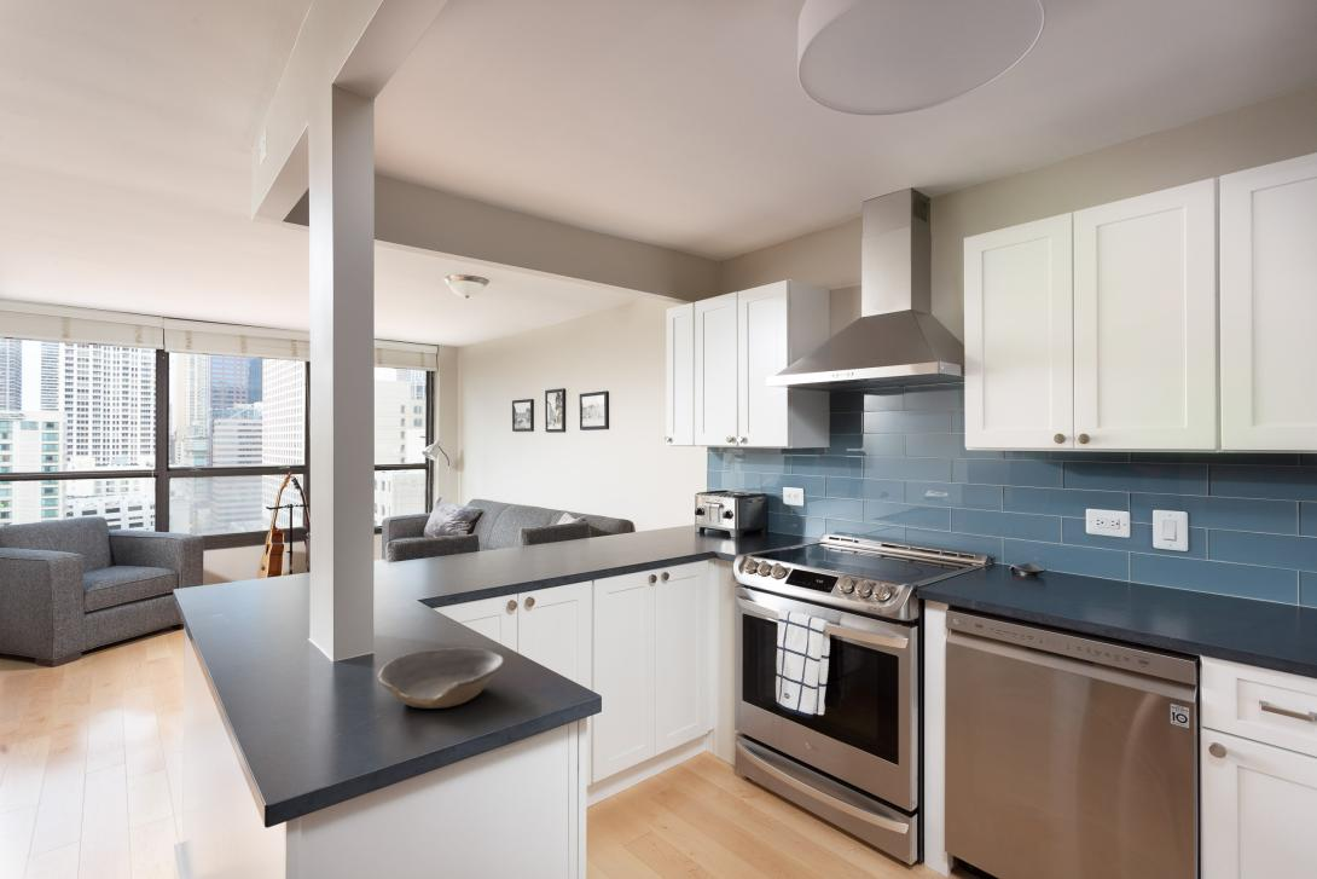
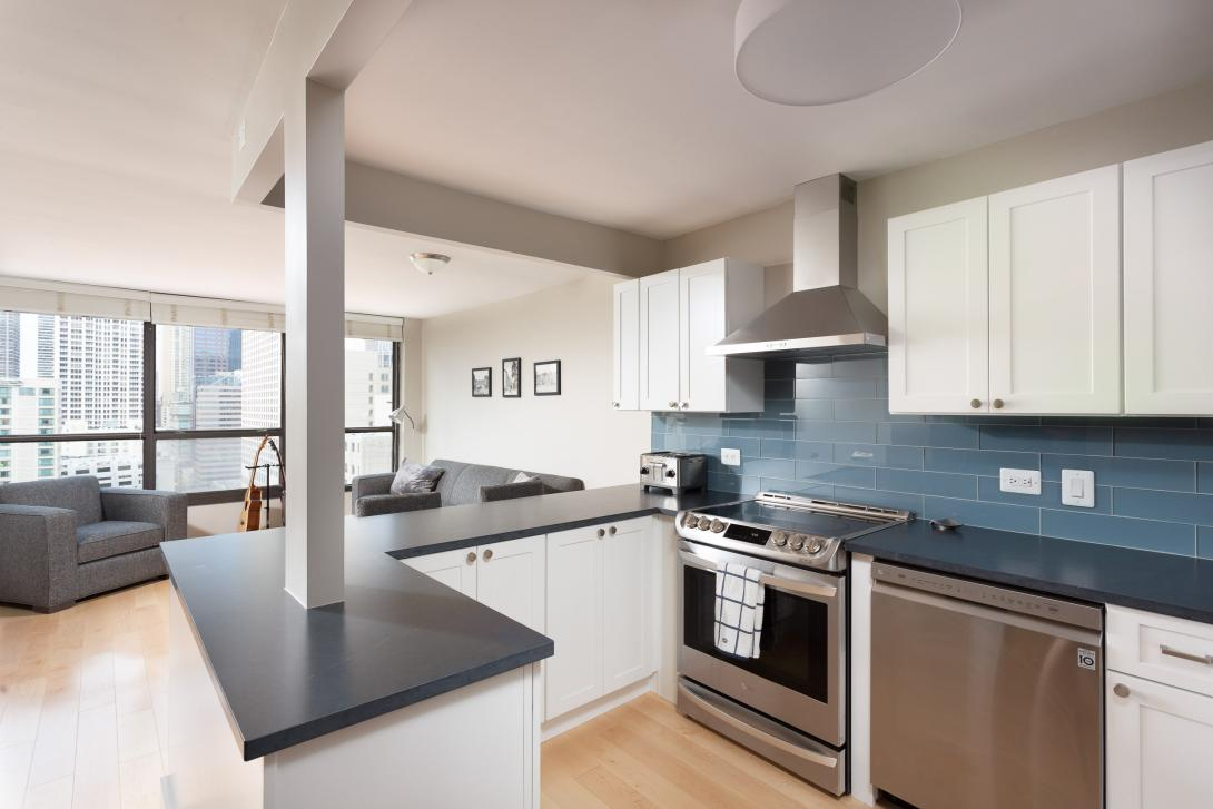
- bowl [376,647,505,710]
